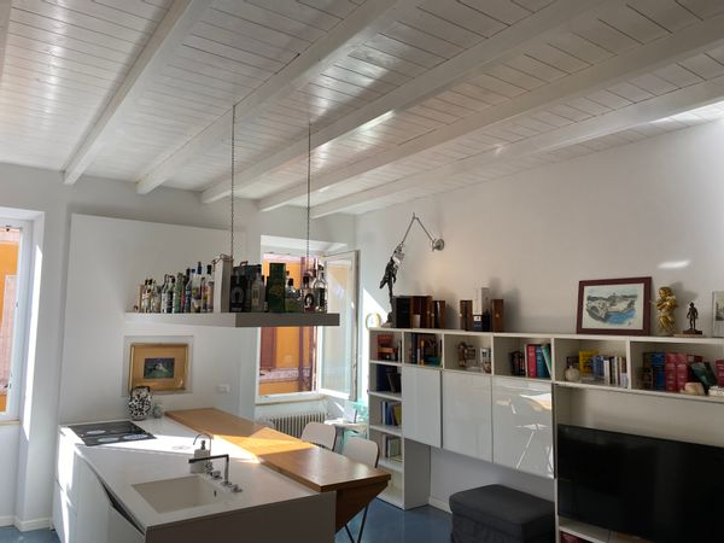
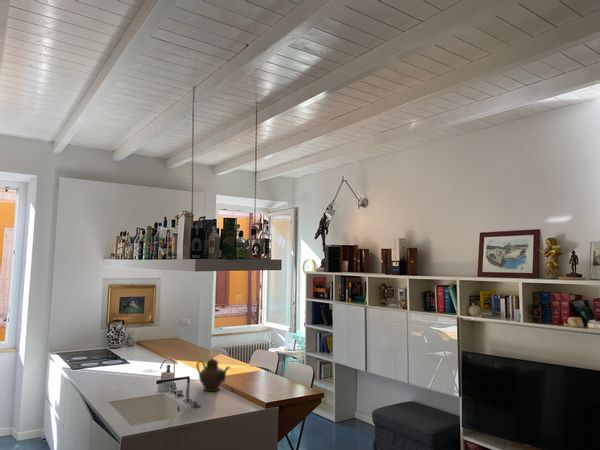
+ teapot [196,356,232,392]
